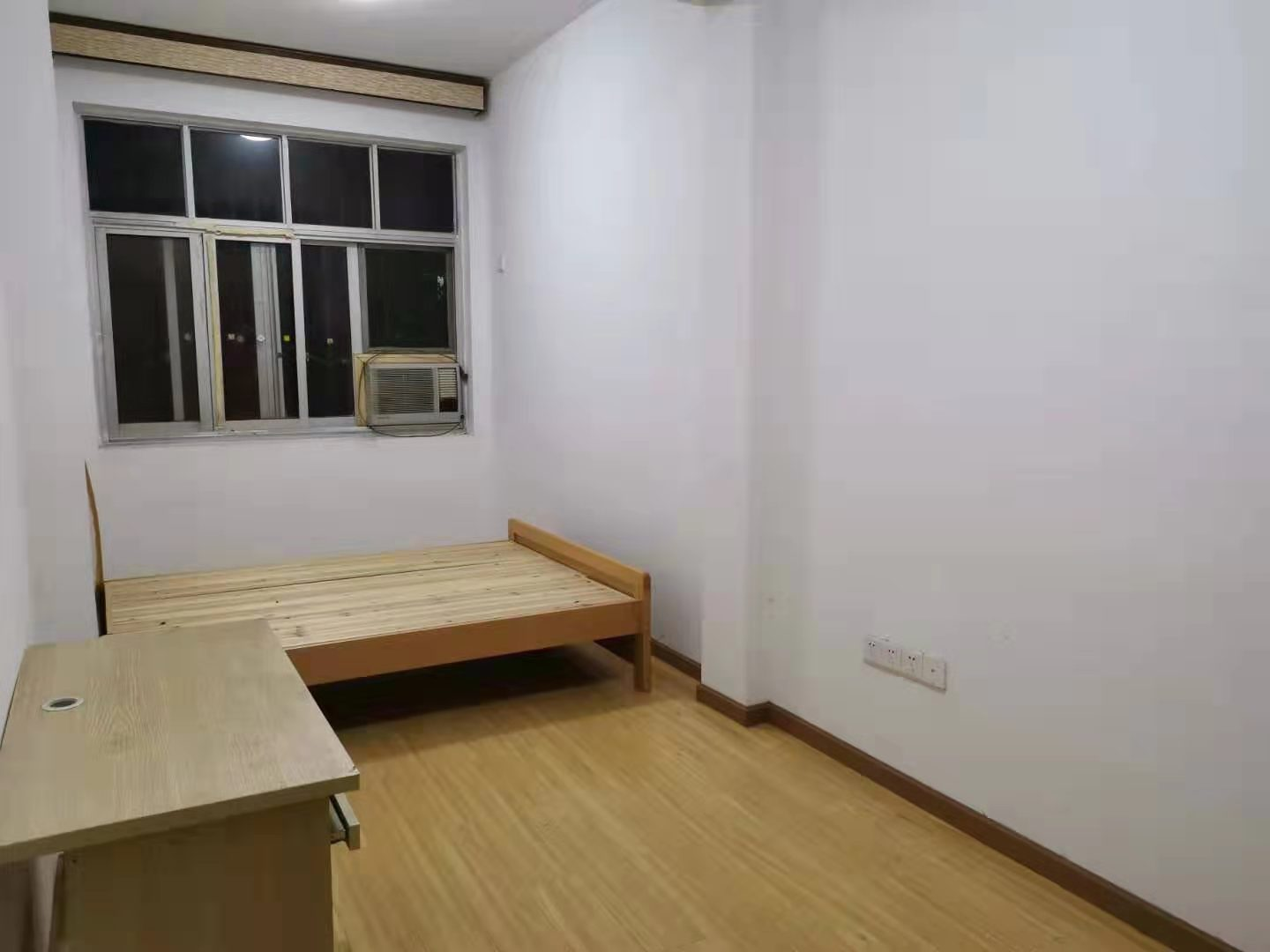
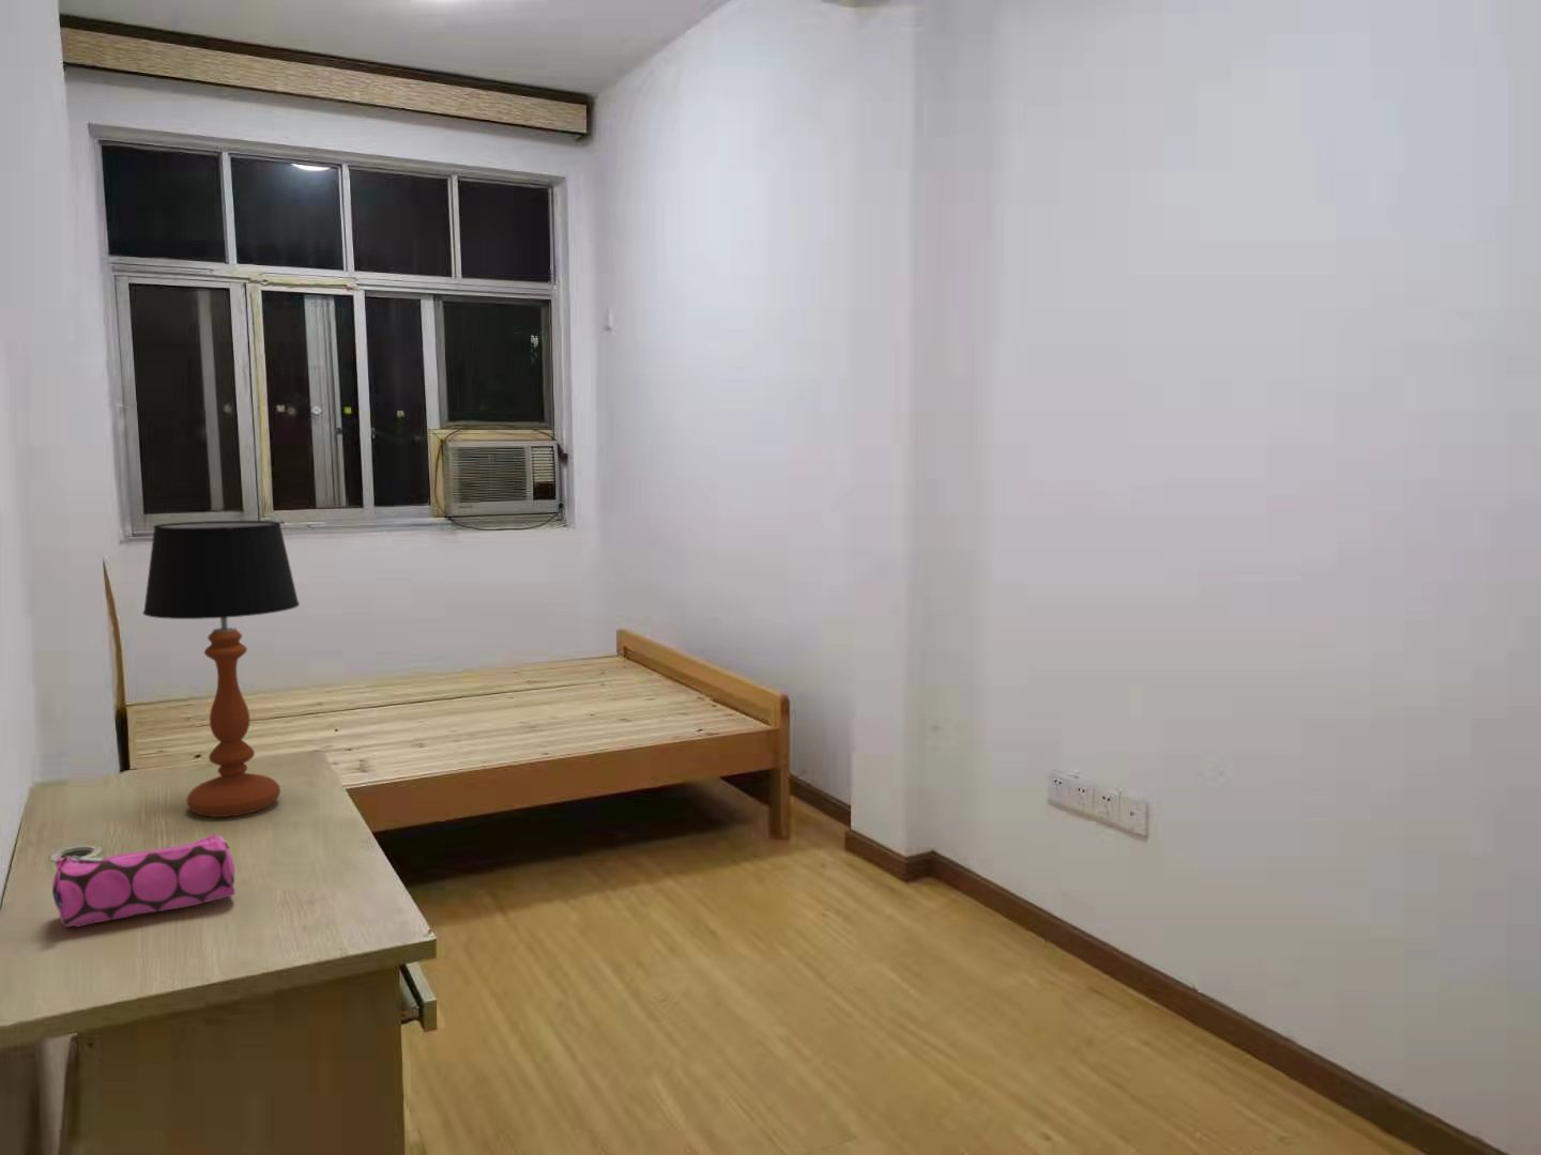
+ table lamp [142,519,301,818]
+ pencil case [51,835,237,928]
